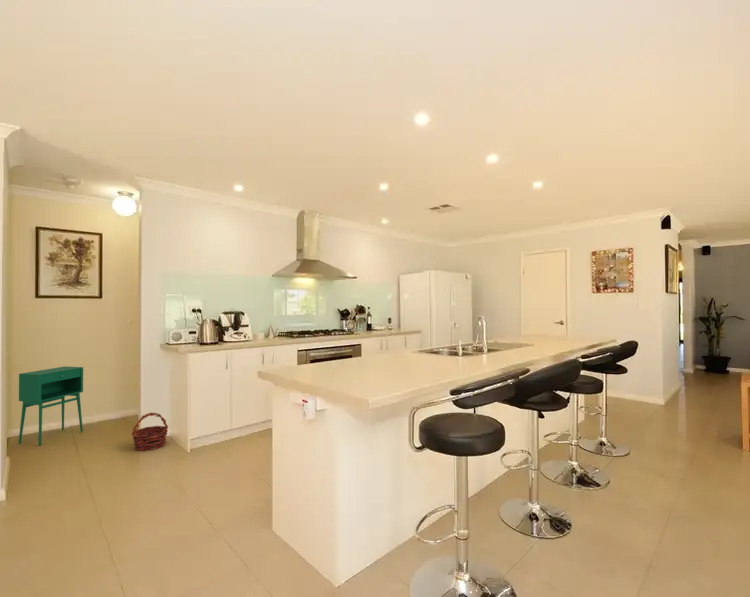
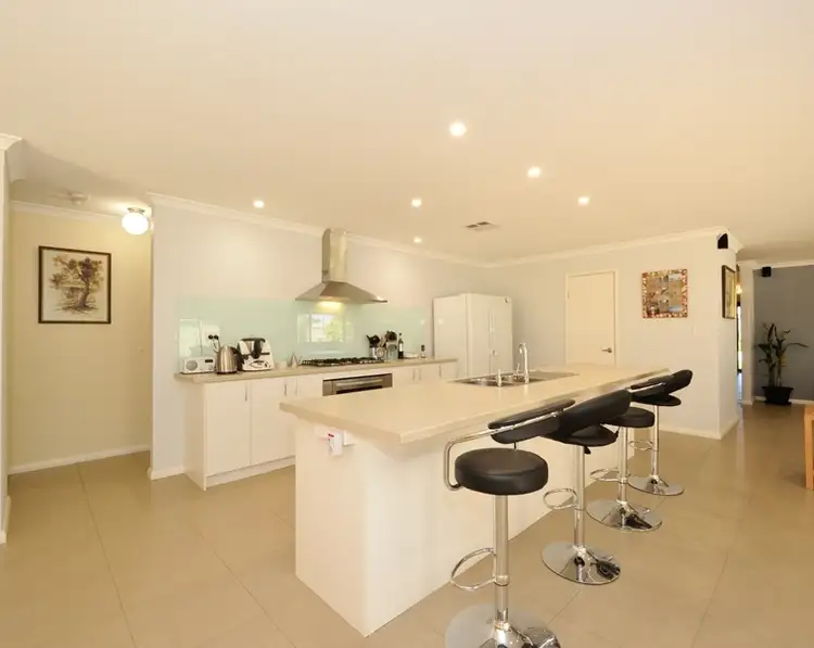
- basket [130,412,169,452]
- storage cabinet [17,365,84,447]
